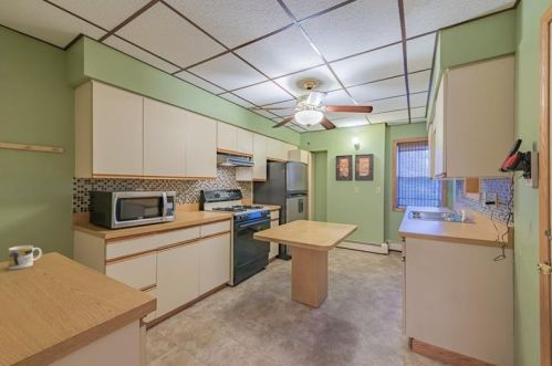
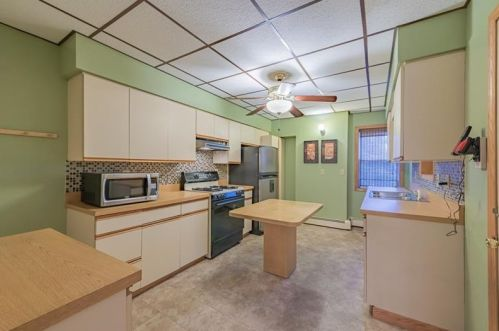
- mug [8,244,43,271]
